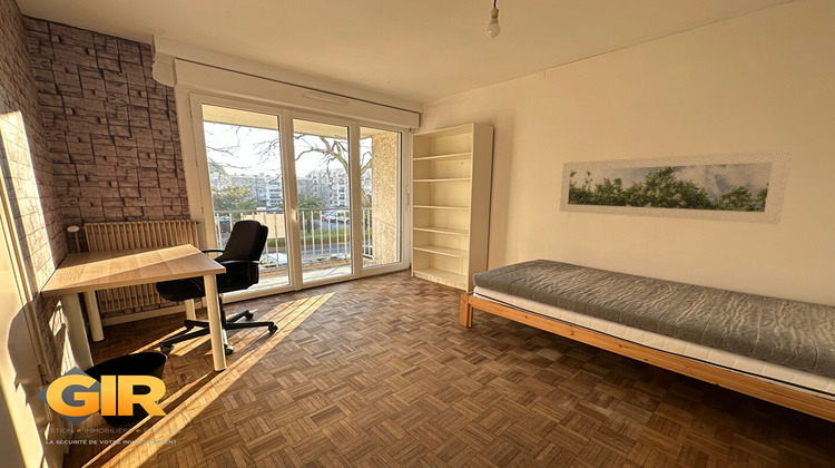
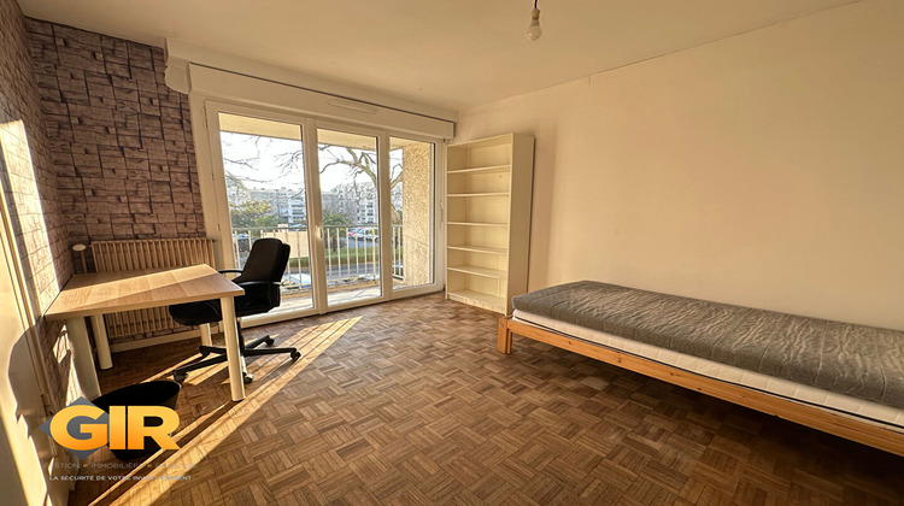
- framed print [559,148,794,225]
